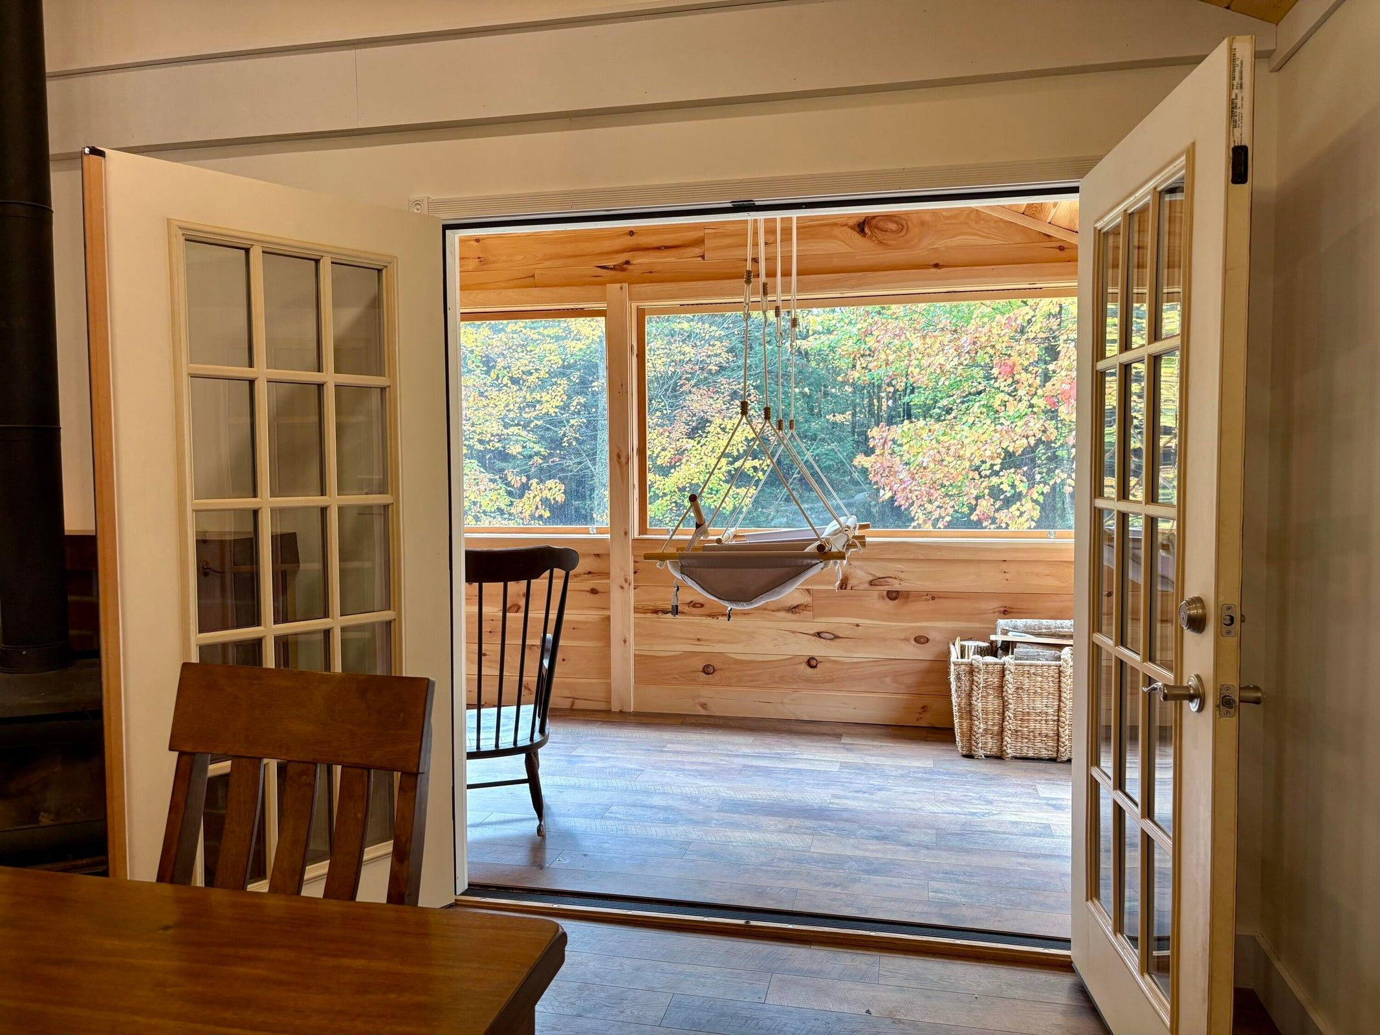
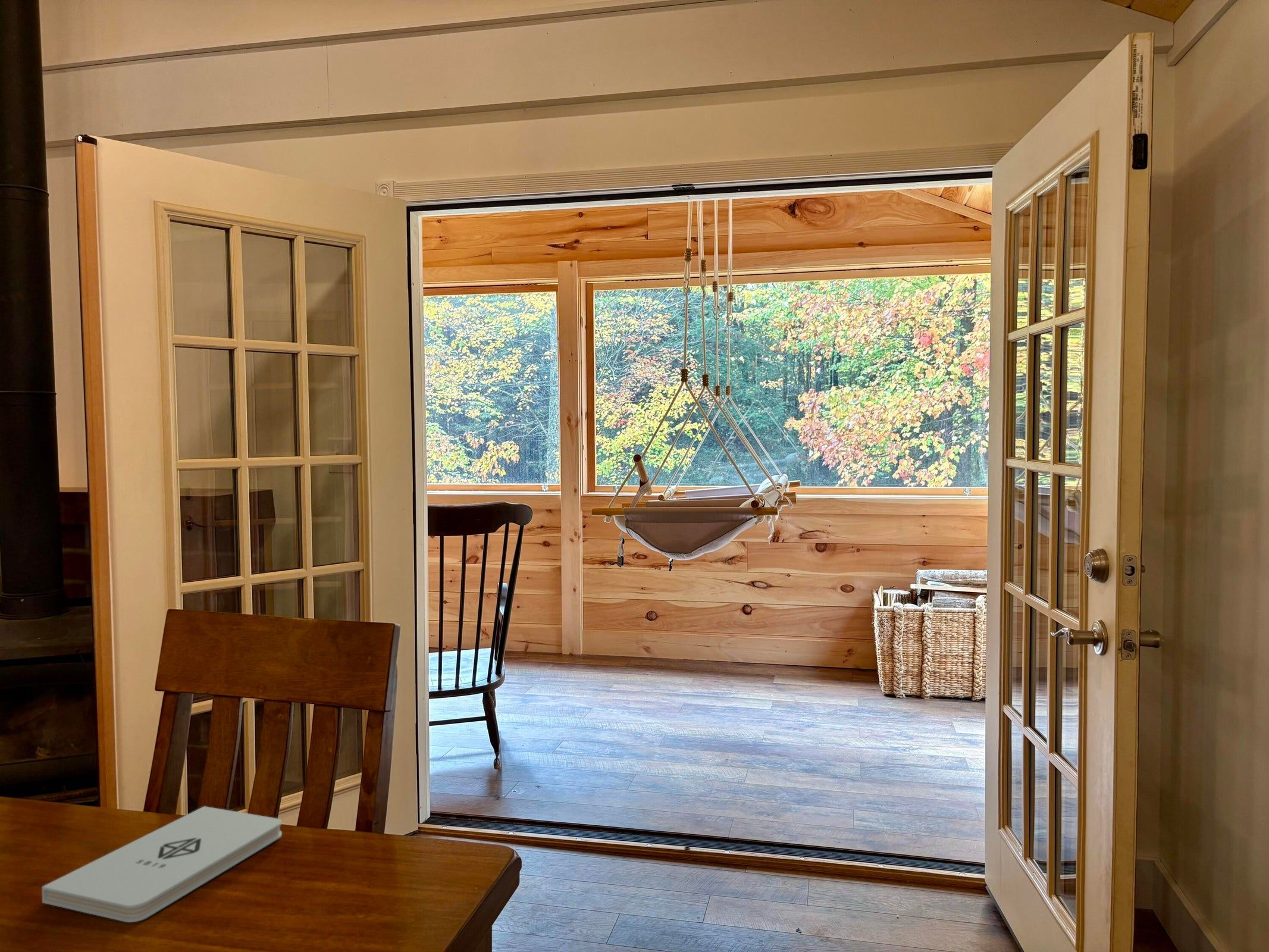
+ notepad [41,806,283,923]
